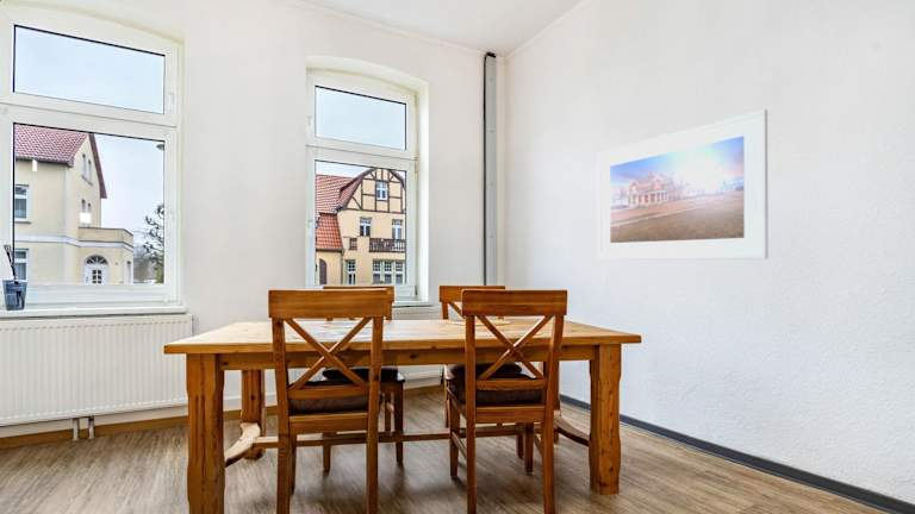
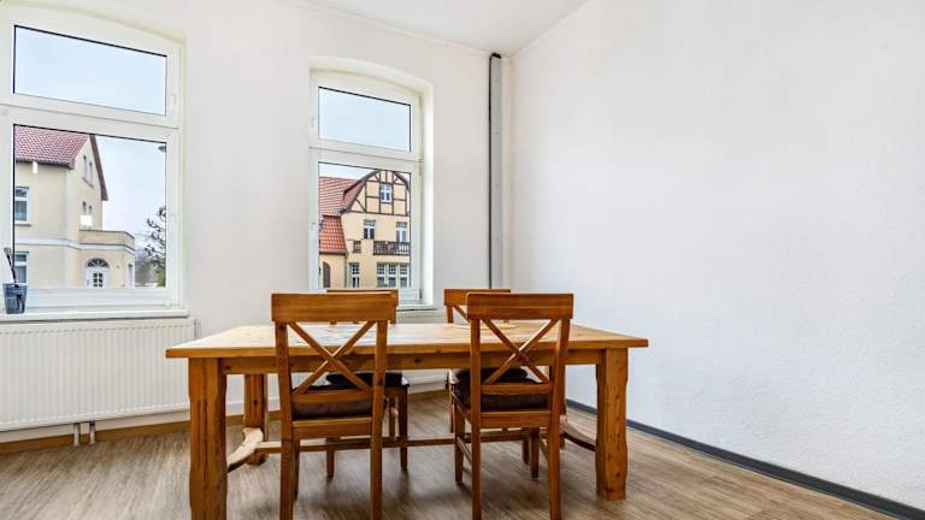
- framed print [597,108,770,261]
